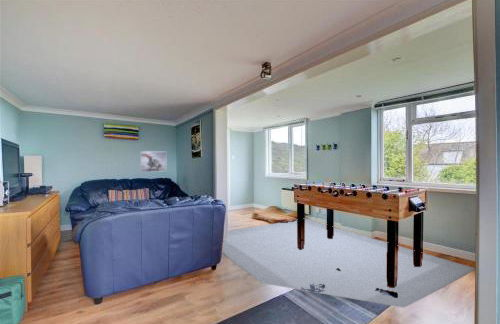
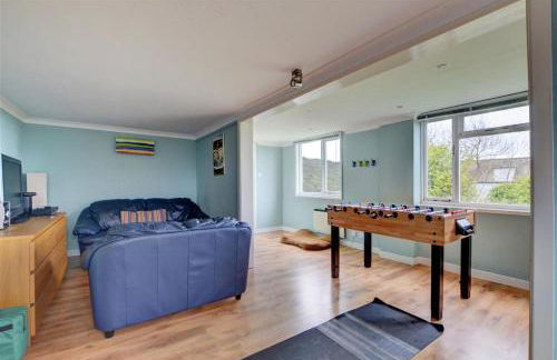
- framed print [139,150,168,173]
- rug [221,218,476,309]
